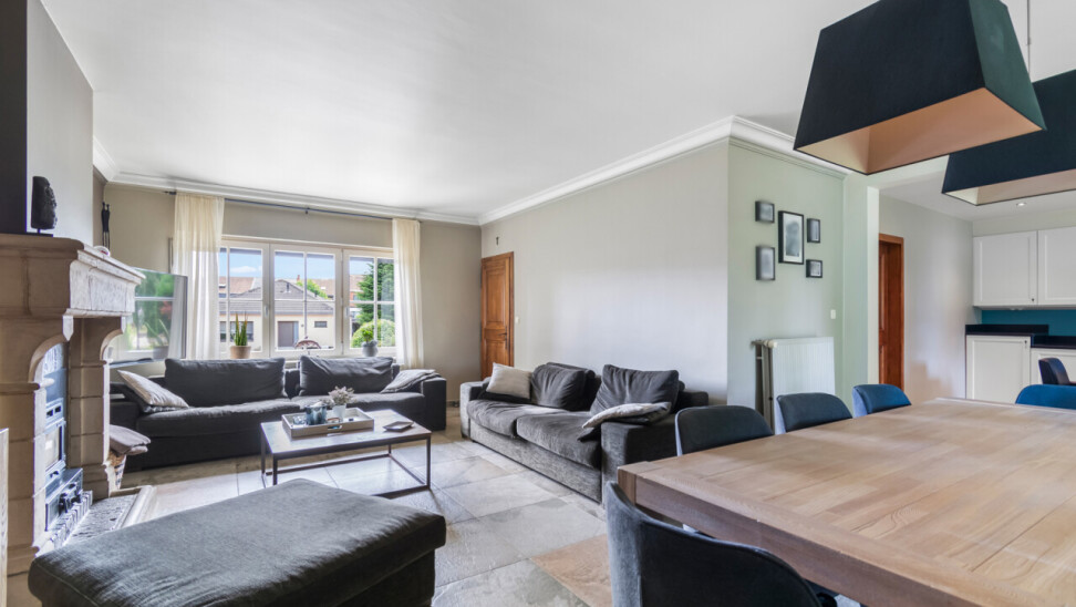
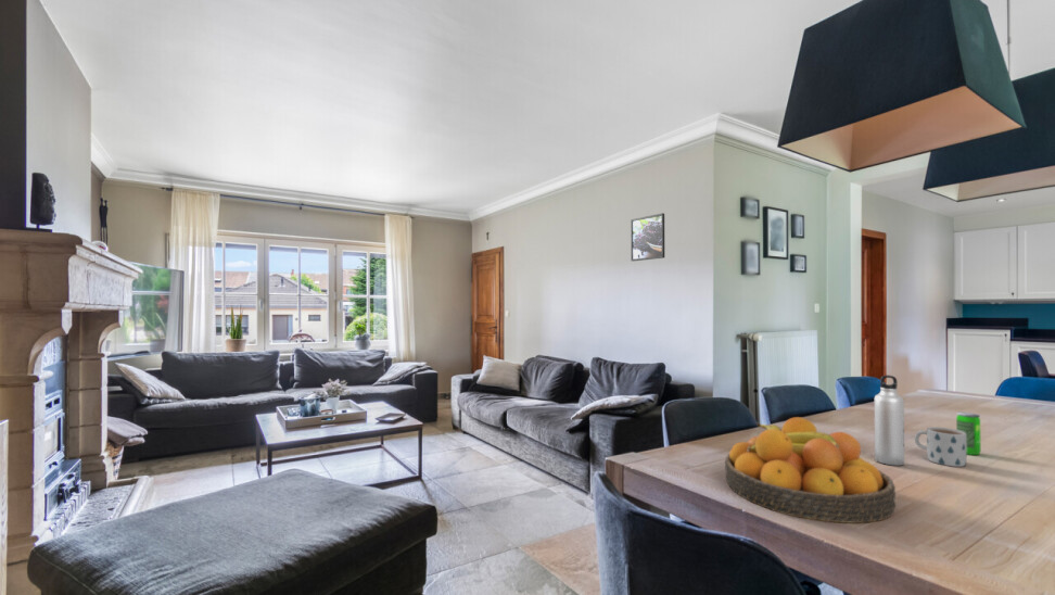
+ beverage can [955,412,982,456]
+ mug [914,426,968,468]
+ water bottle [874,375,905,467]
+ fruit bowl [724,416,897,524]
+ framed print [630,212,665,262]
